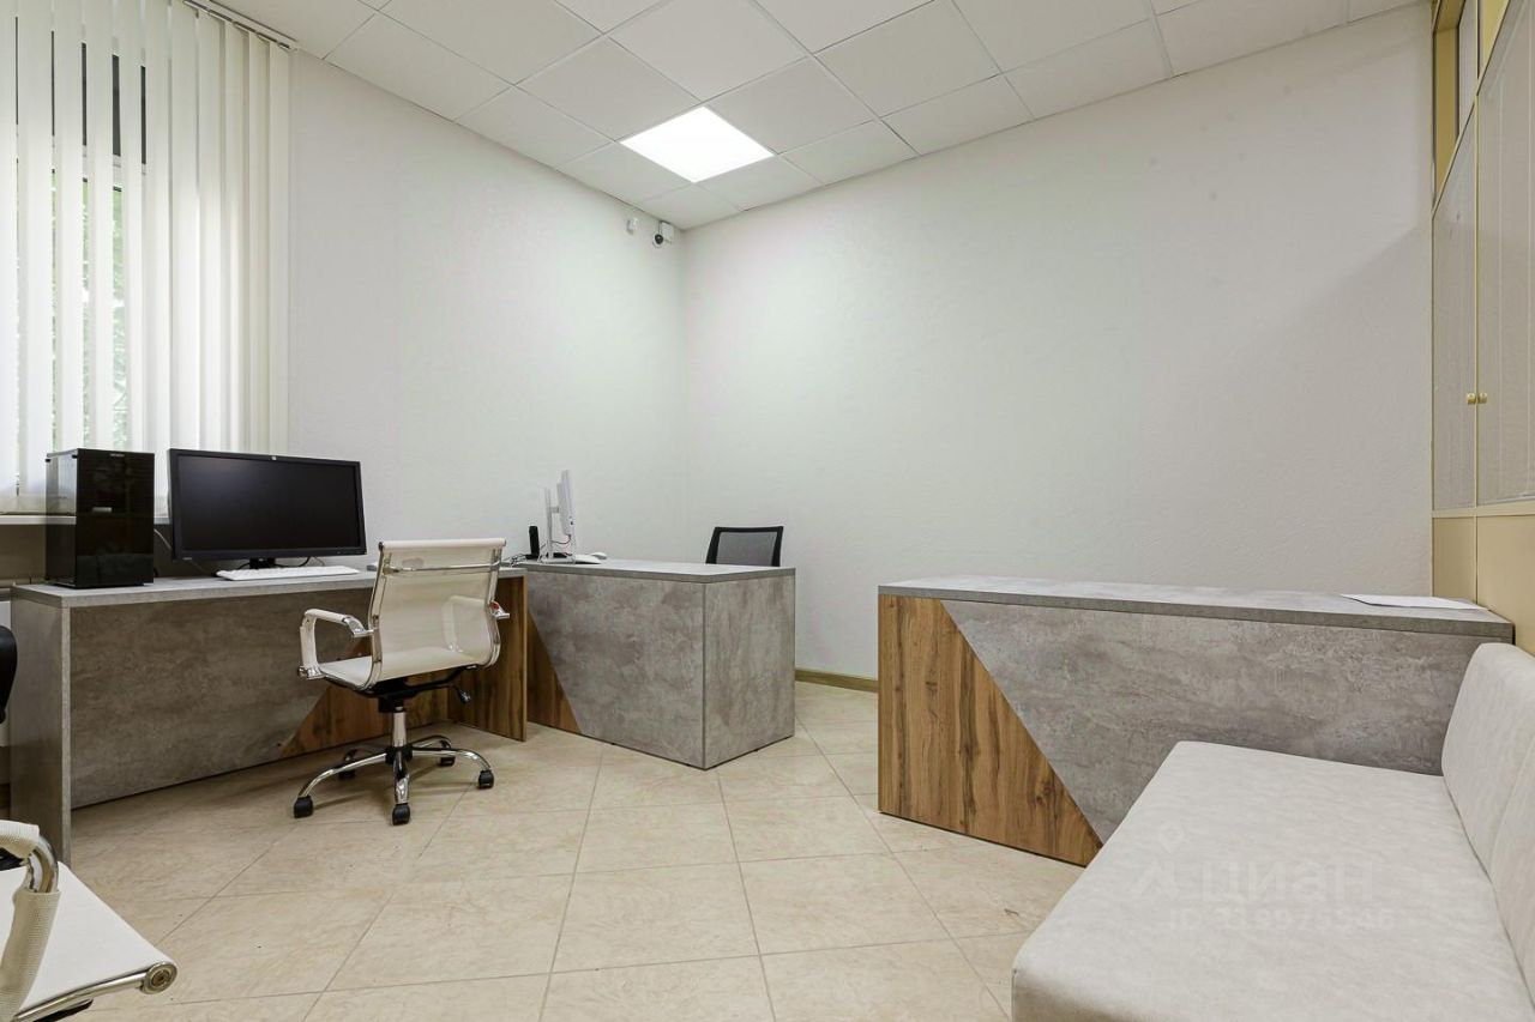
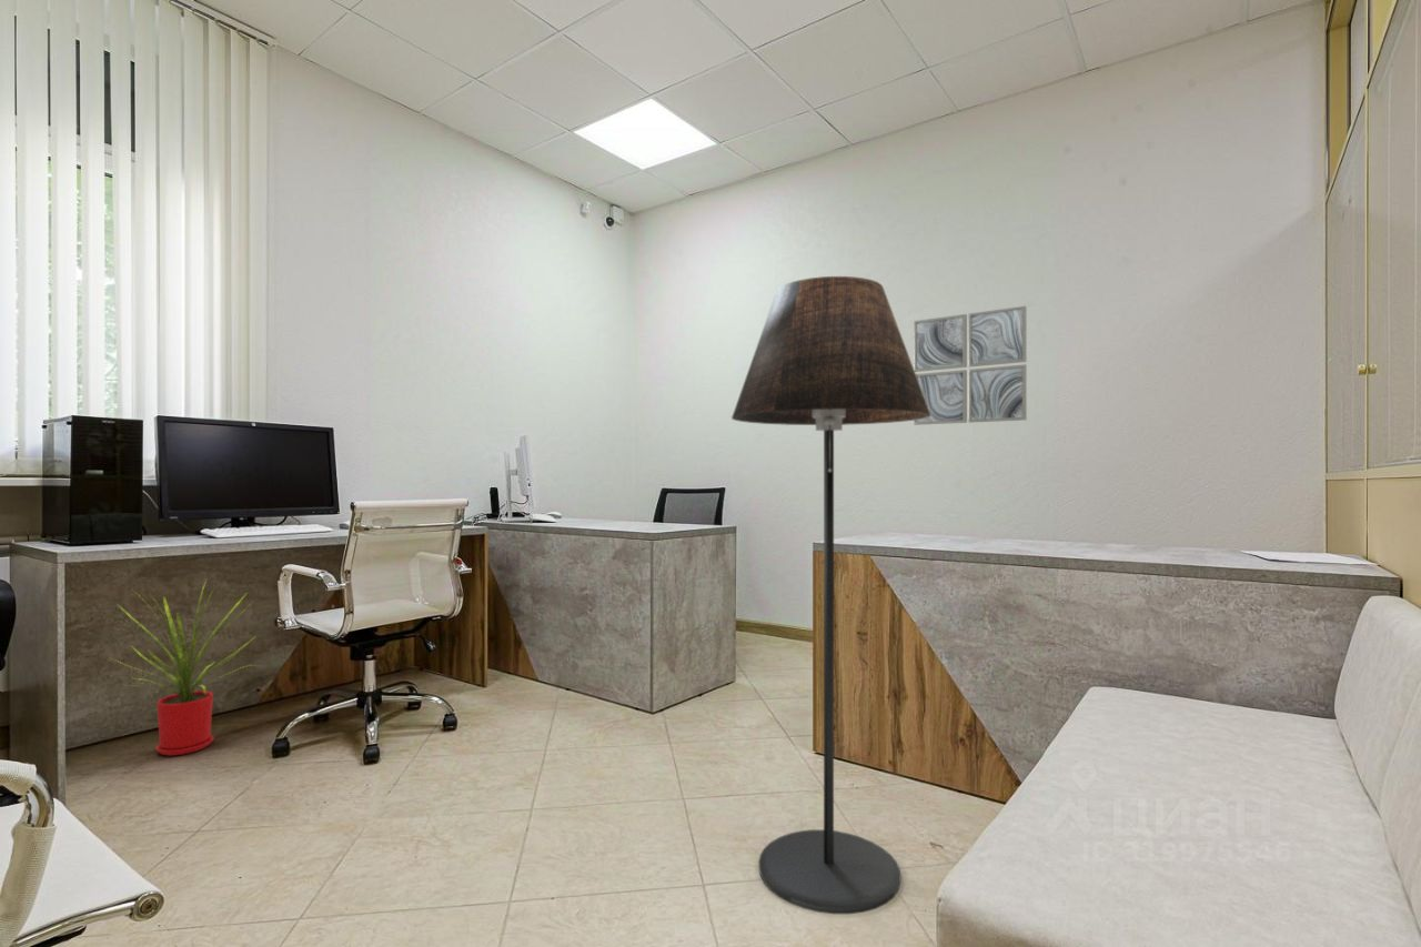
+ house plant [107,578,263,757]
+ wall art [913,305,1028,426]
+ floor lamp [730,275,931,915]
